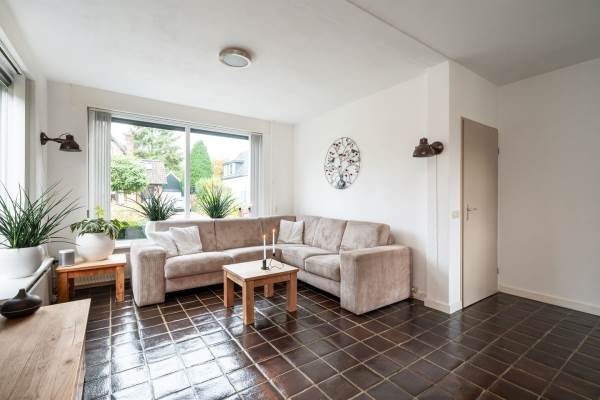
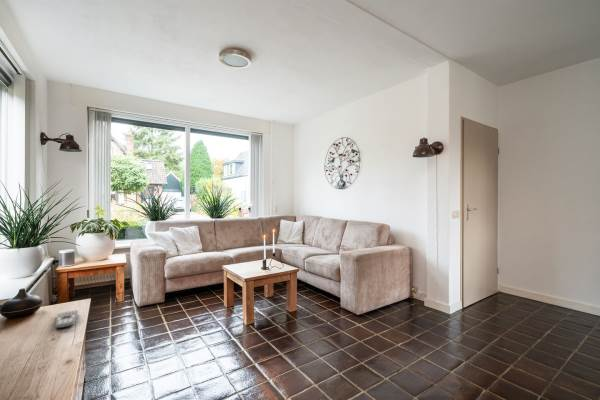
+ remote control [54,309,79,329]
